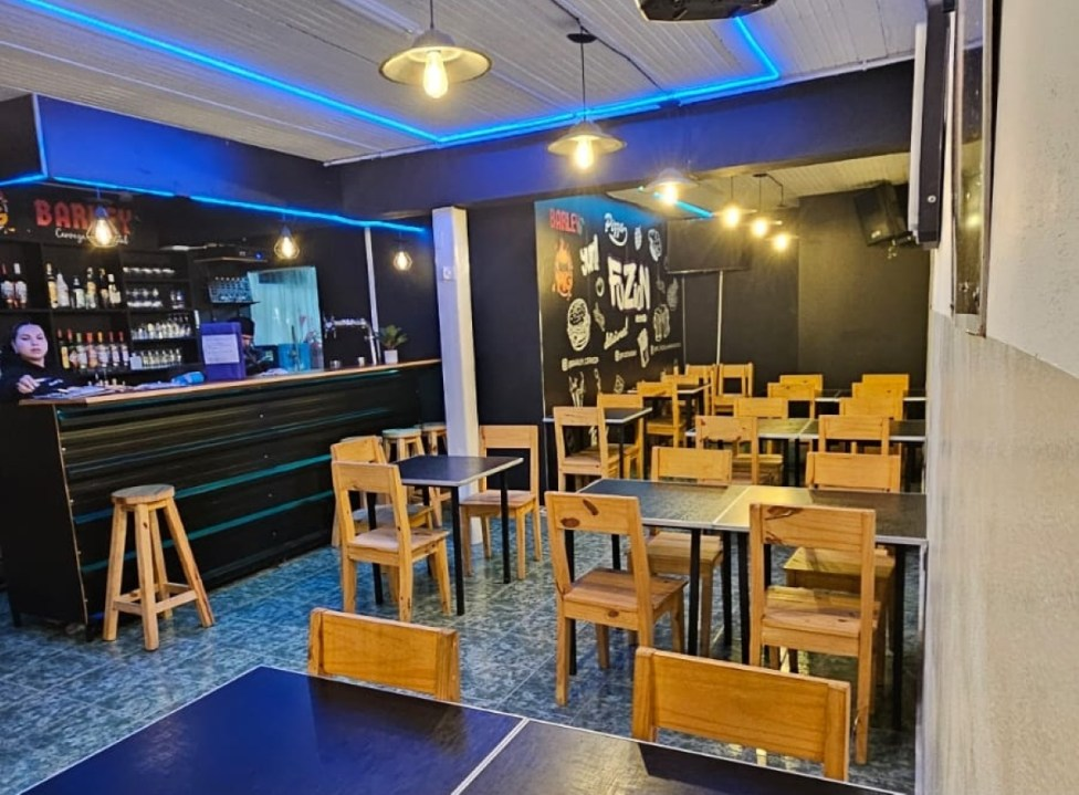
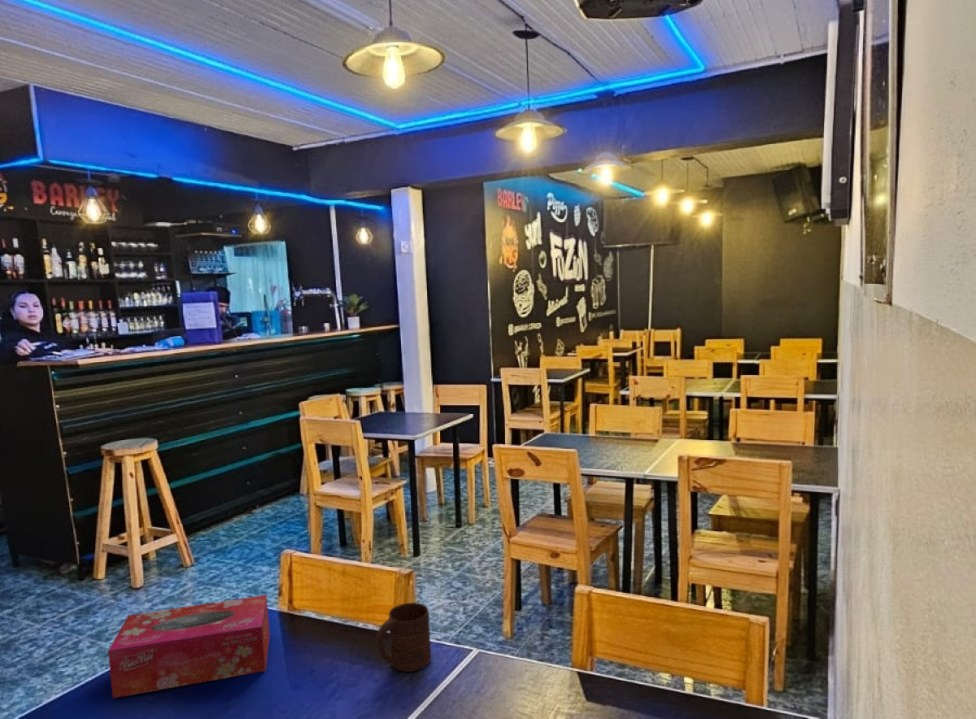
+ cup [375,602,432,672]
+ tissue box [107,594,271,699]
